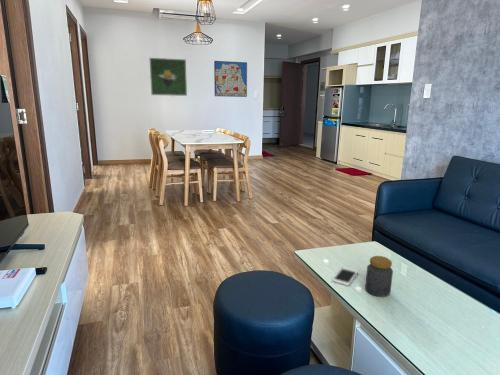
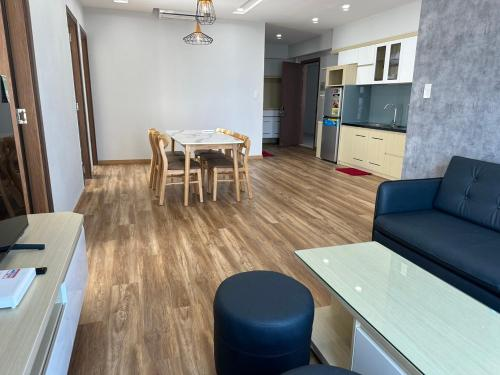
- wall art [213,60,248,98]
- cell phone [331,266,359,286]
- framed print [148,57,188,97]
- jar [364,255,394,298]
